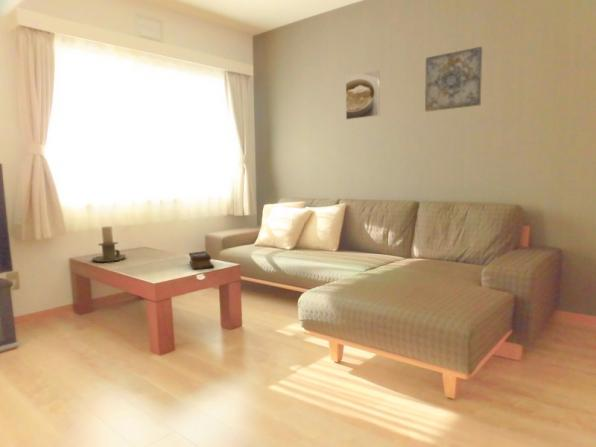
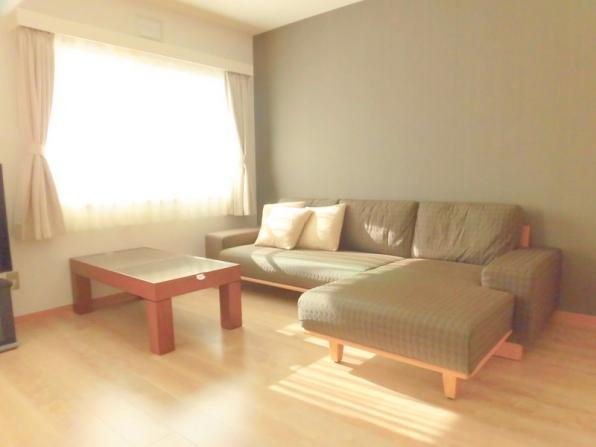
- wall art [424,45,483,113]
- candle holder [91,225,127,263]
- book [188,250,215,270]
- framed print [345,69,381,121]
